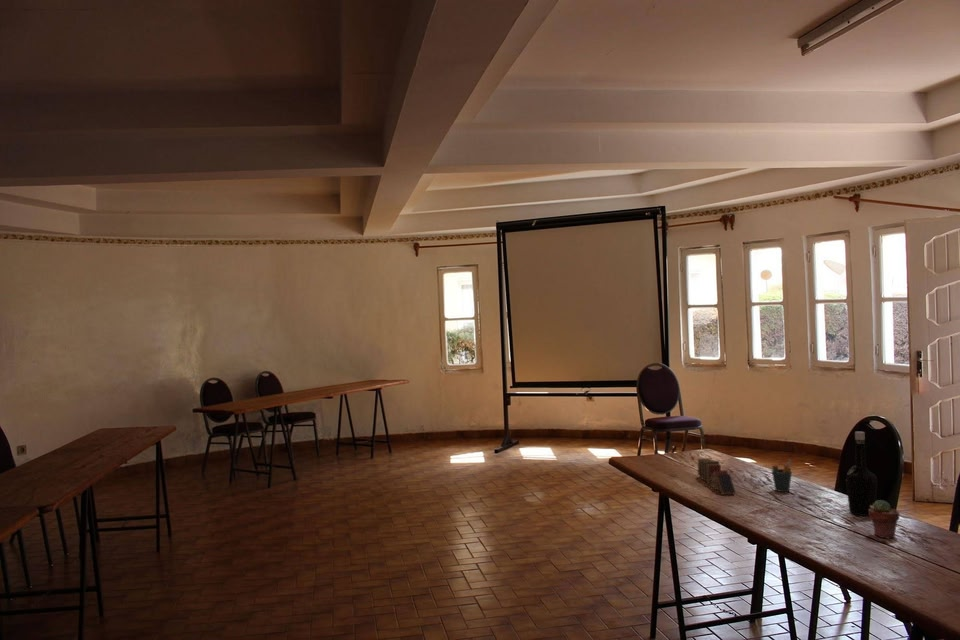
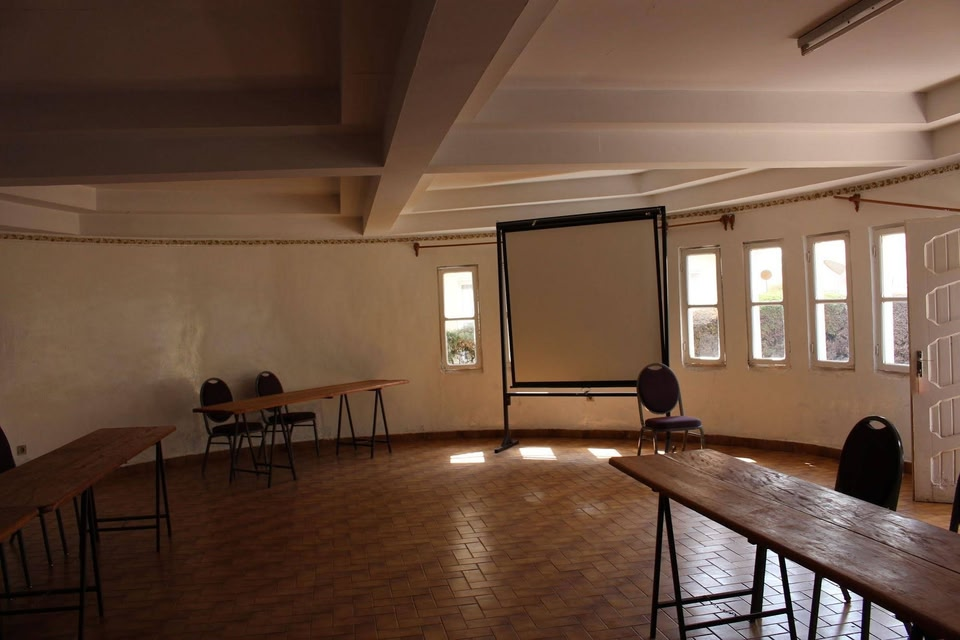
- potted succulent [869,499,900,540]
- book [697,457,736,495]
- bottle [845,431,878,517]
- pen holder [771,458,793,493]
